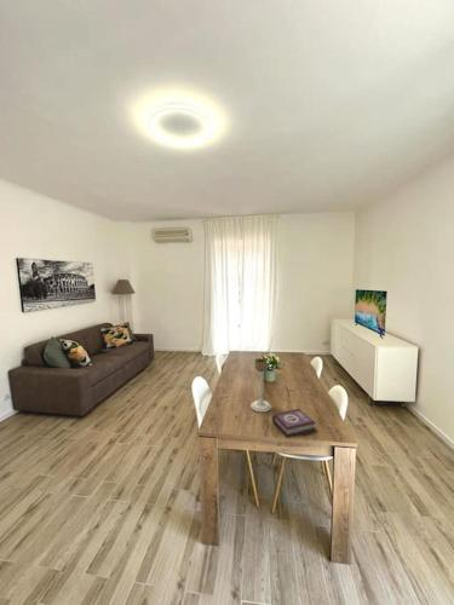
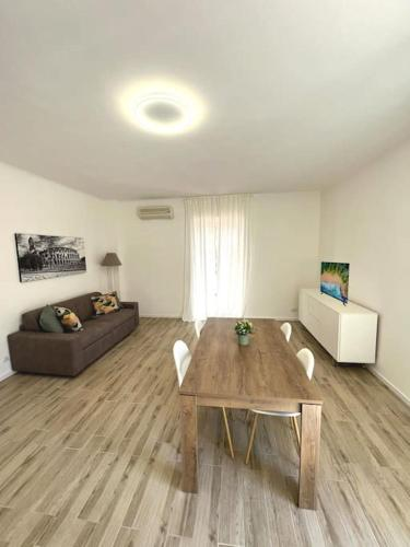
- book [271,408,317,439]
- candle holder [249,357,272,413]
